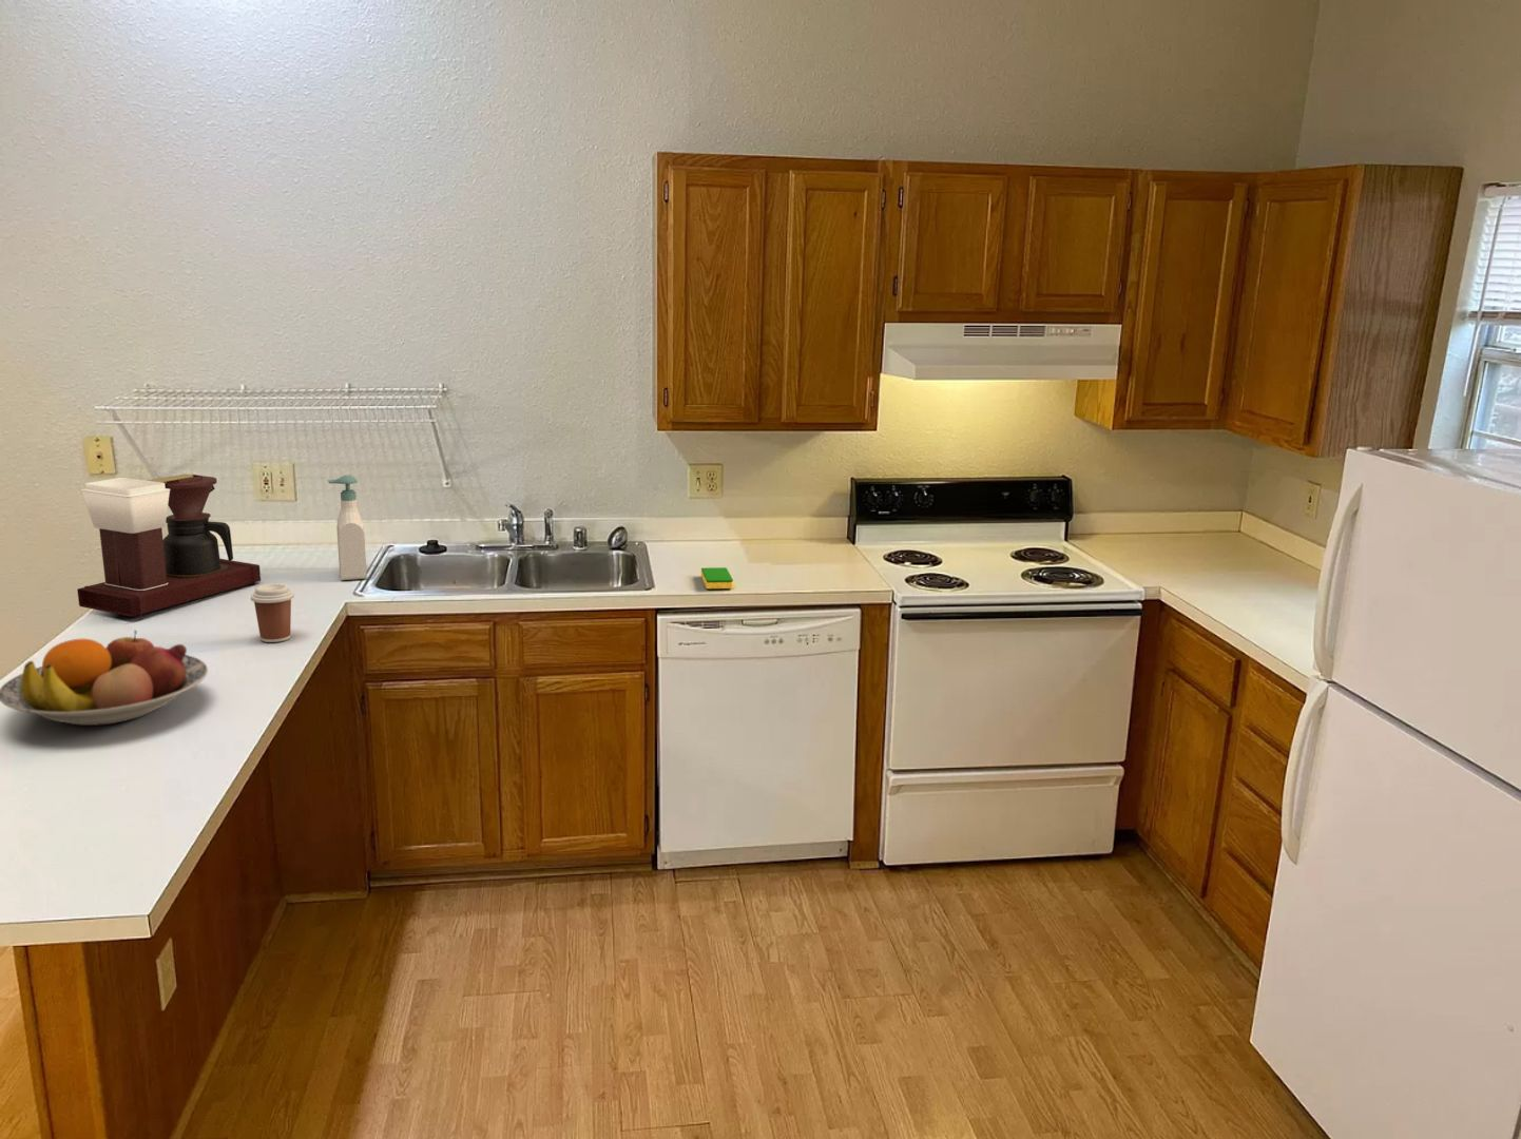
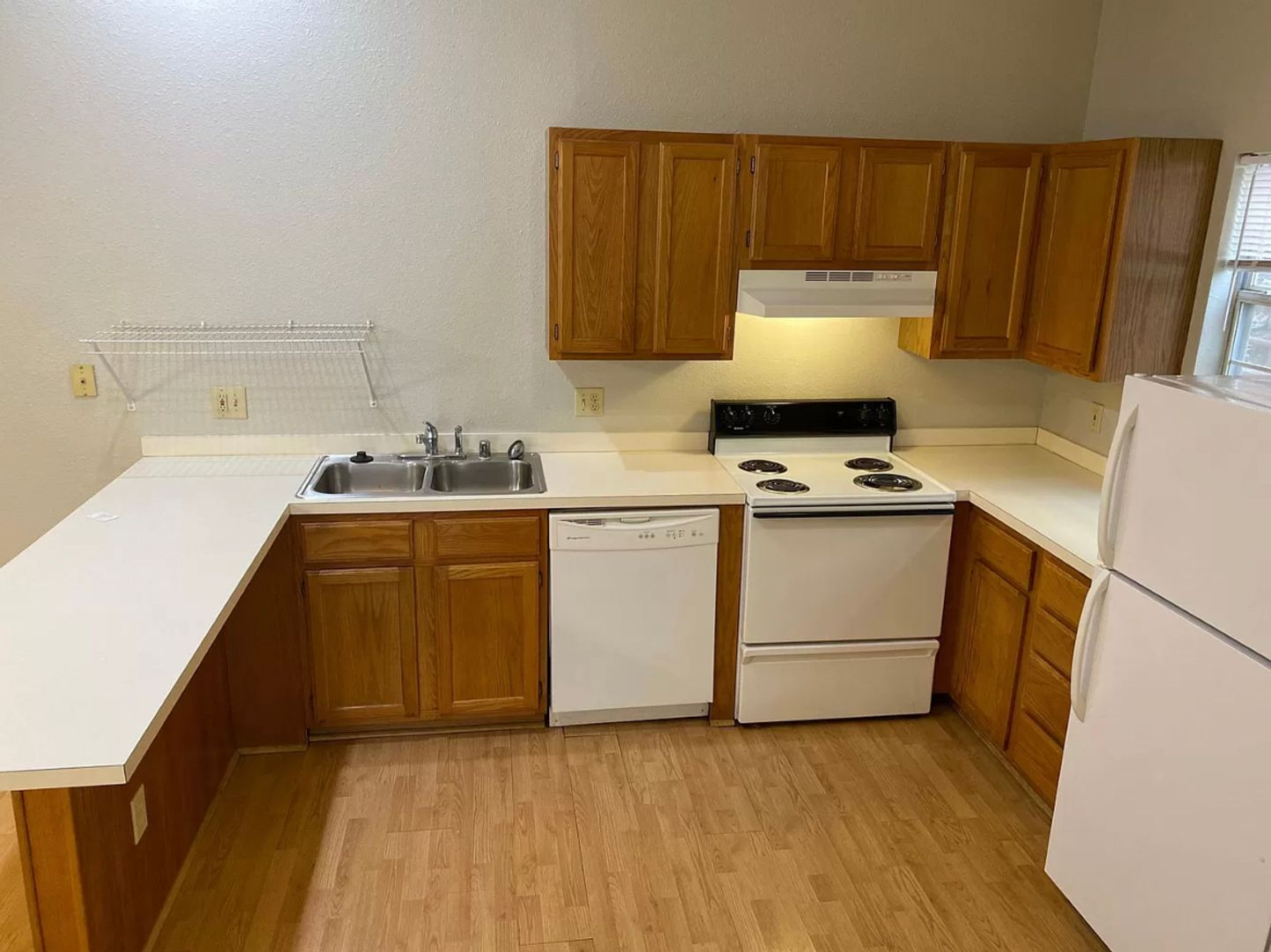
- coffee maker [75,473,262,619]
- soap bottle [326,475,369,581]
- dish sponge [700,566,734,590]
- fruit bowl [0,629,209,726]
- coffee cup [250,583,296,644]
